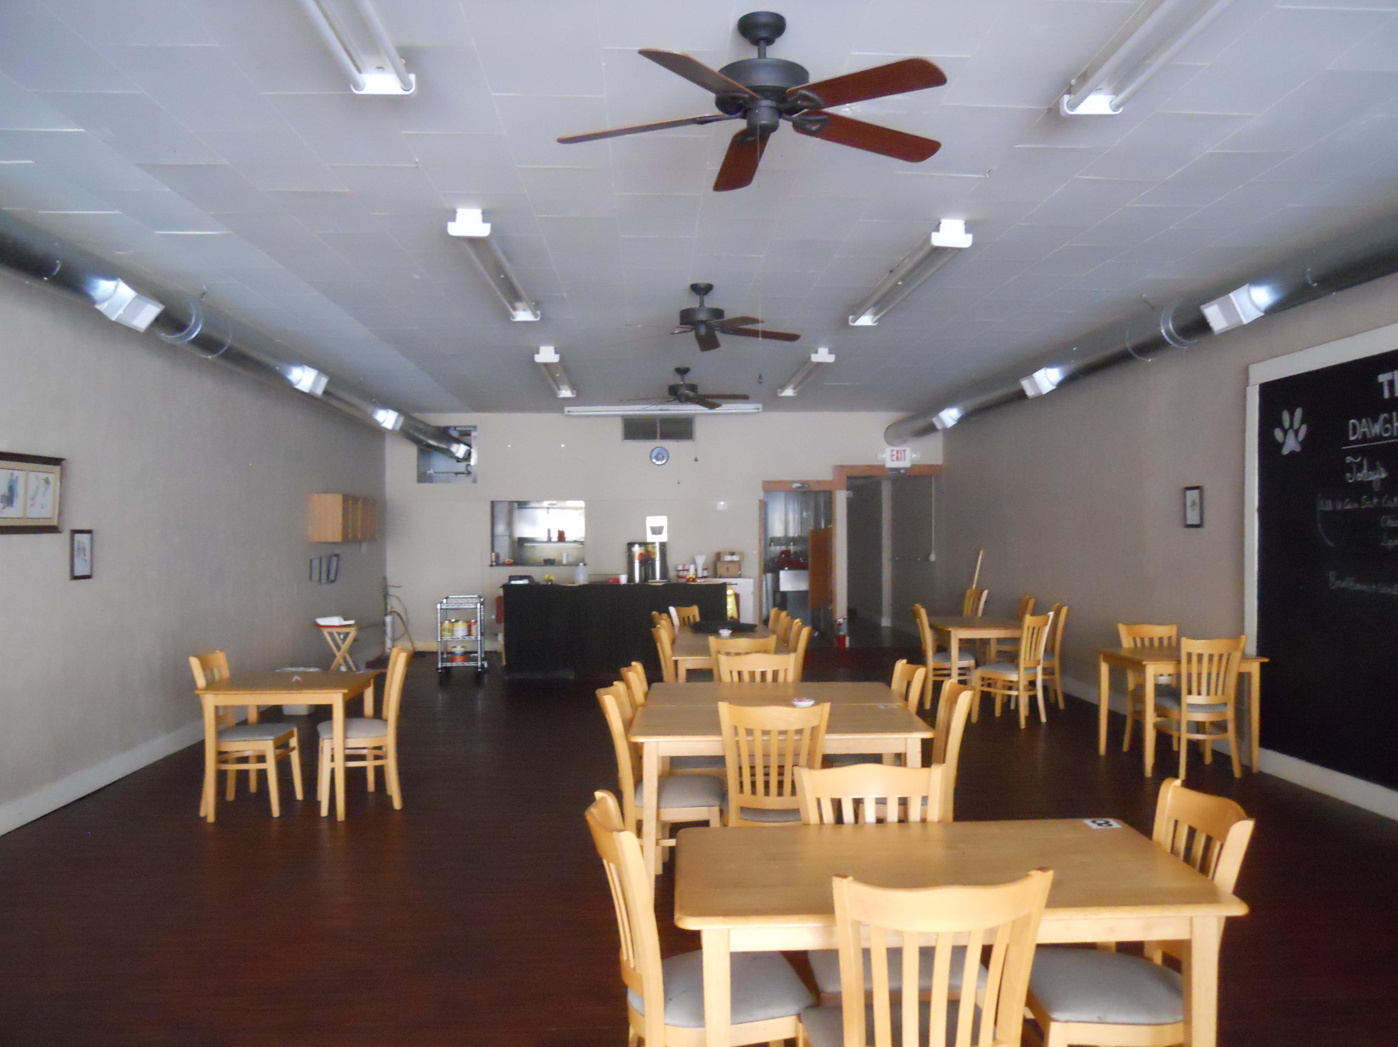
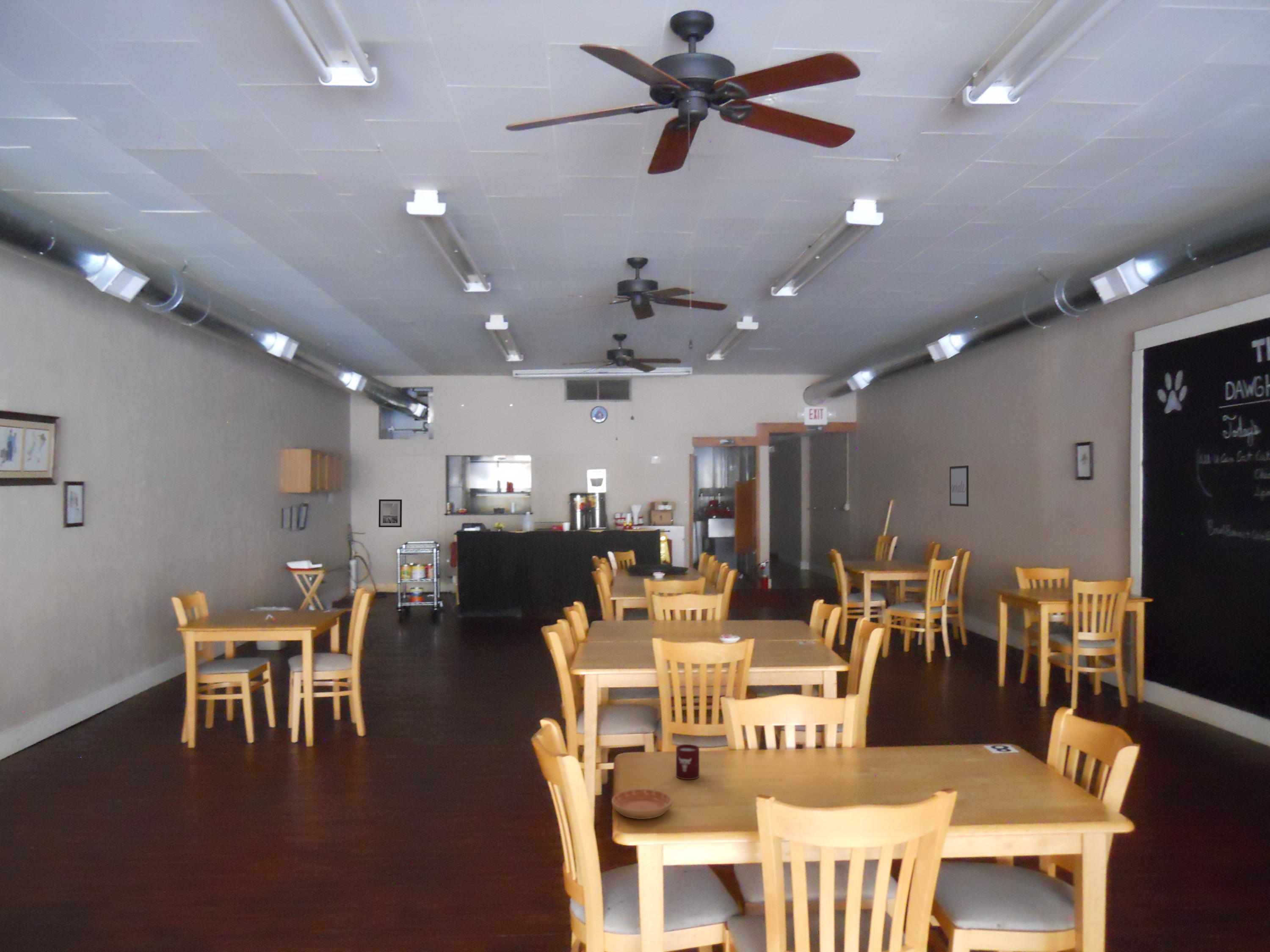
+ wall art [949,465,969,507]
+ saucer [611,789,673,820]
+ cup [676,744,700,780]
+ wall art [378,499,402,528]
